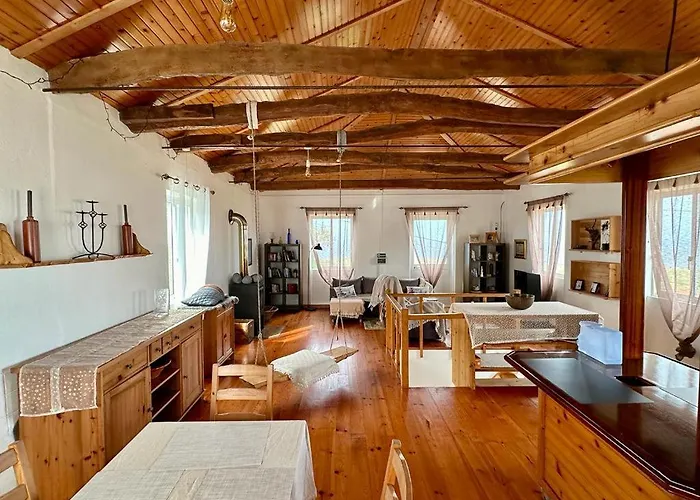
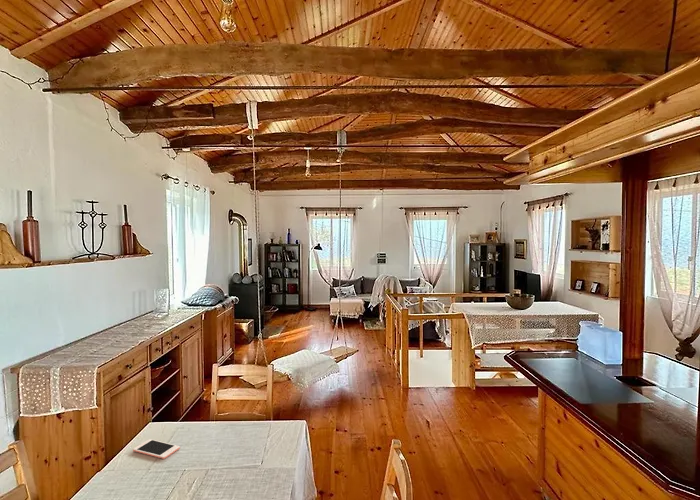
+ cell phone [132,438,181,460]
